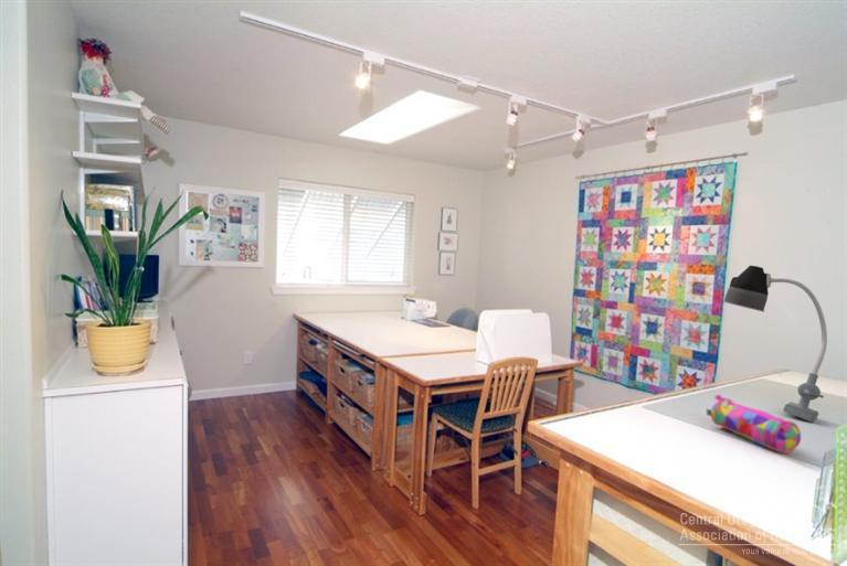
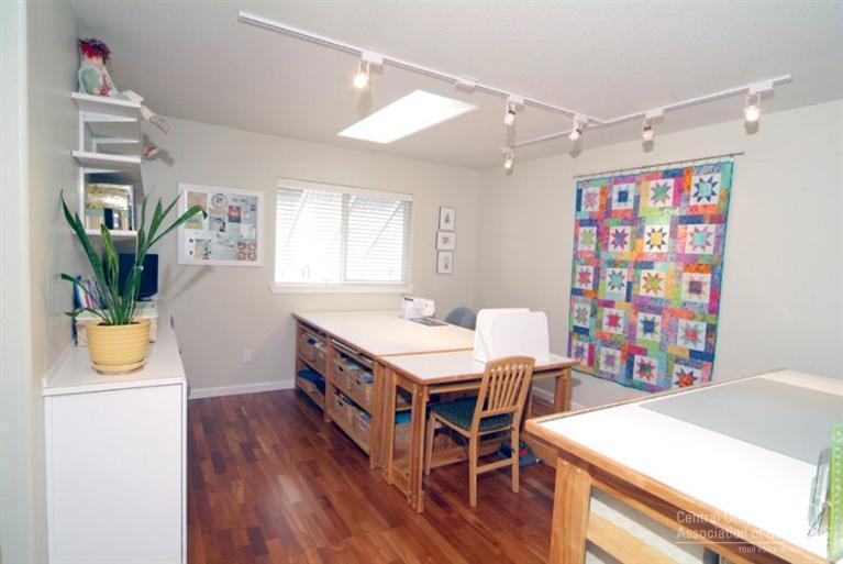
- pencil case [706,394,802,455]
- desk lamp [722,265,828,423]
